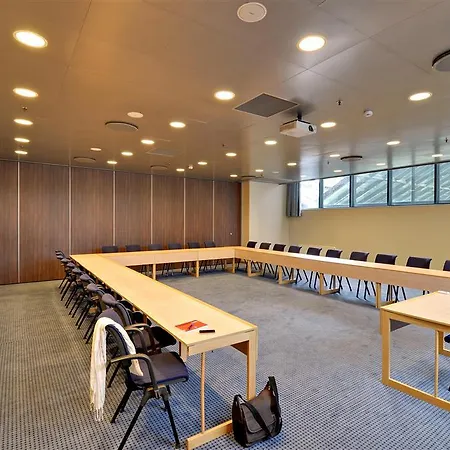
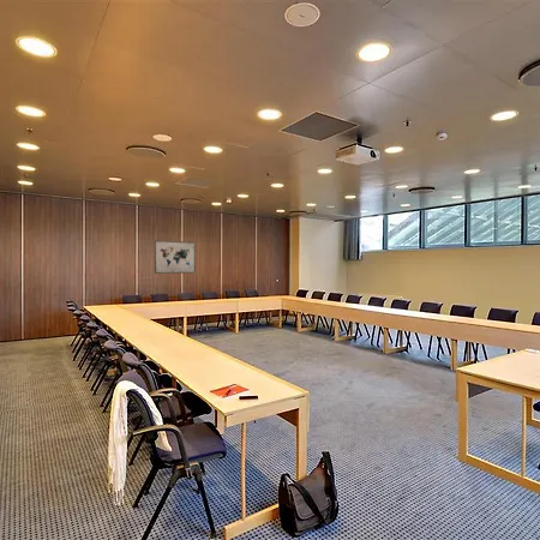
+ wall art [154,239,197,275]
